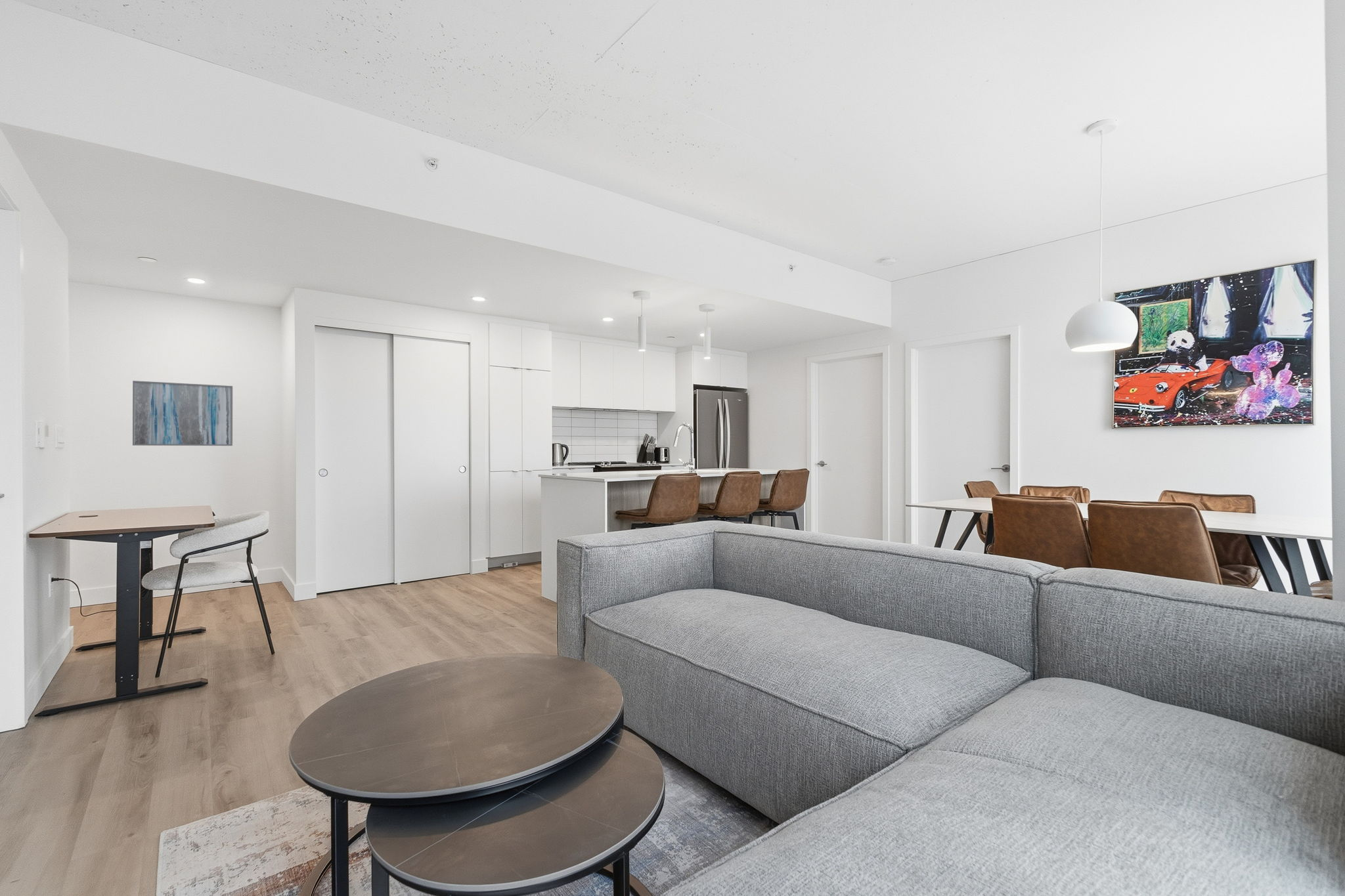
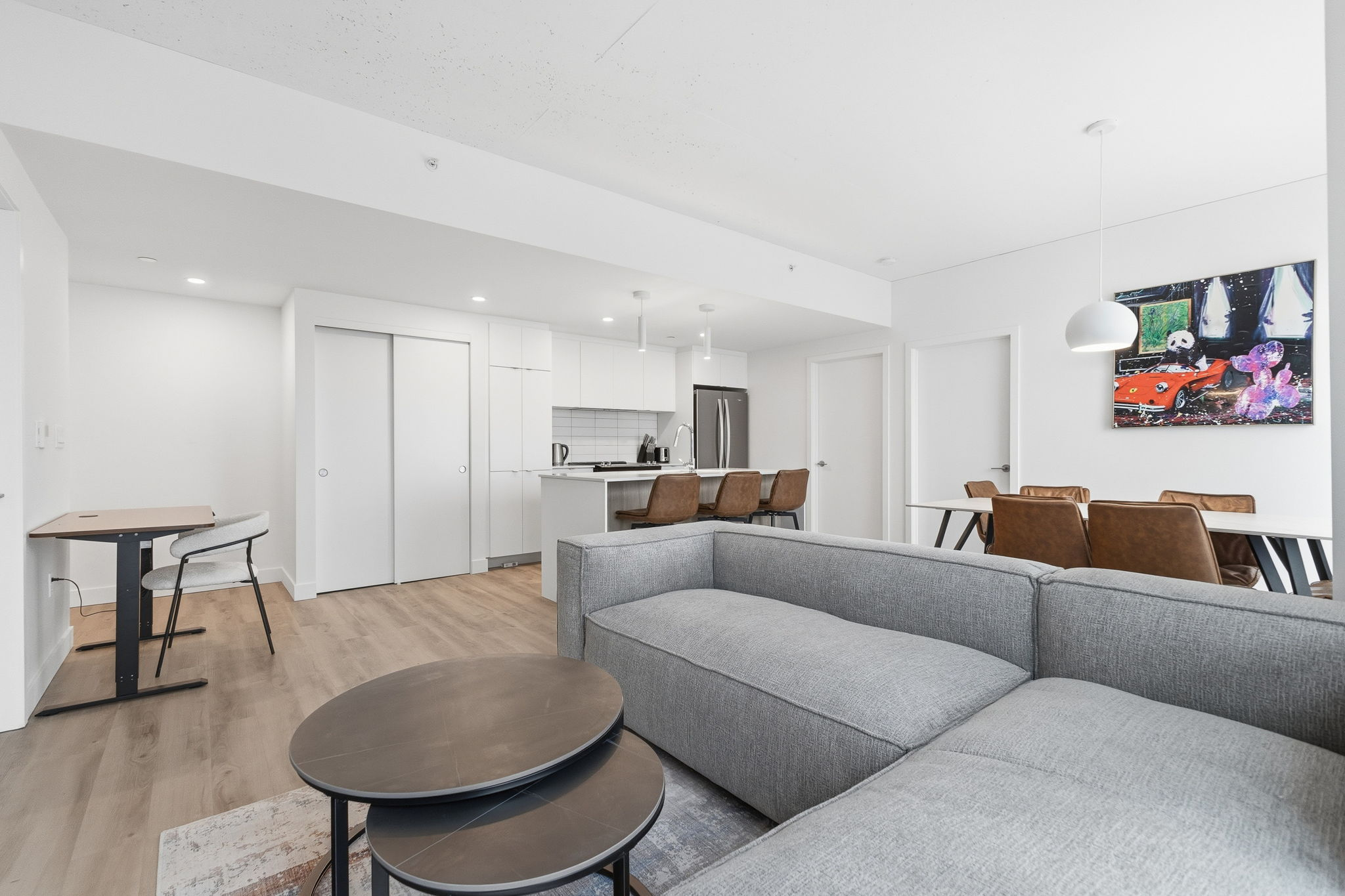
- wall art [132,380,233,446]
